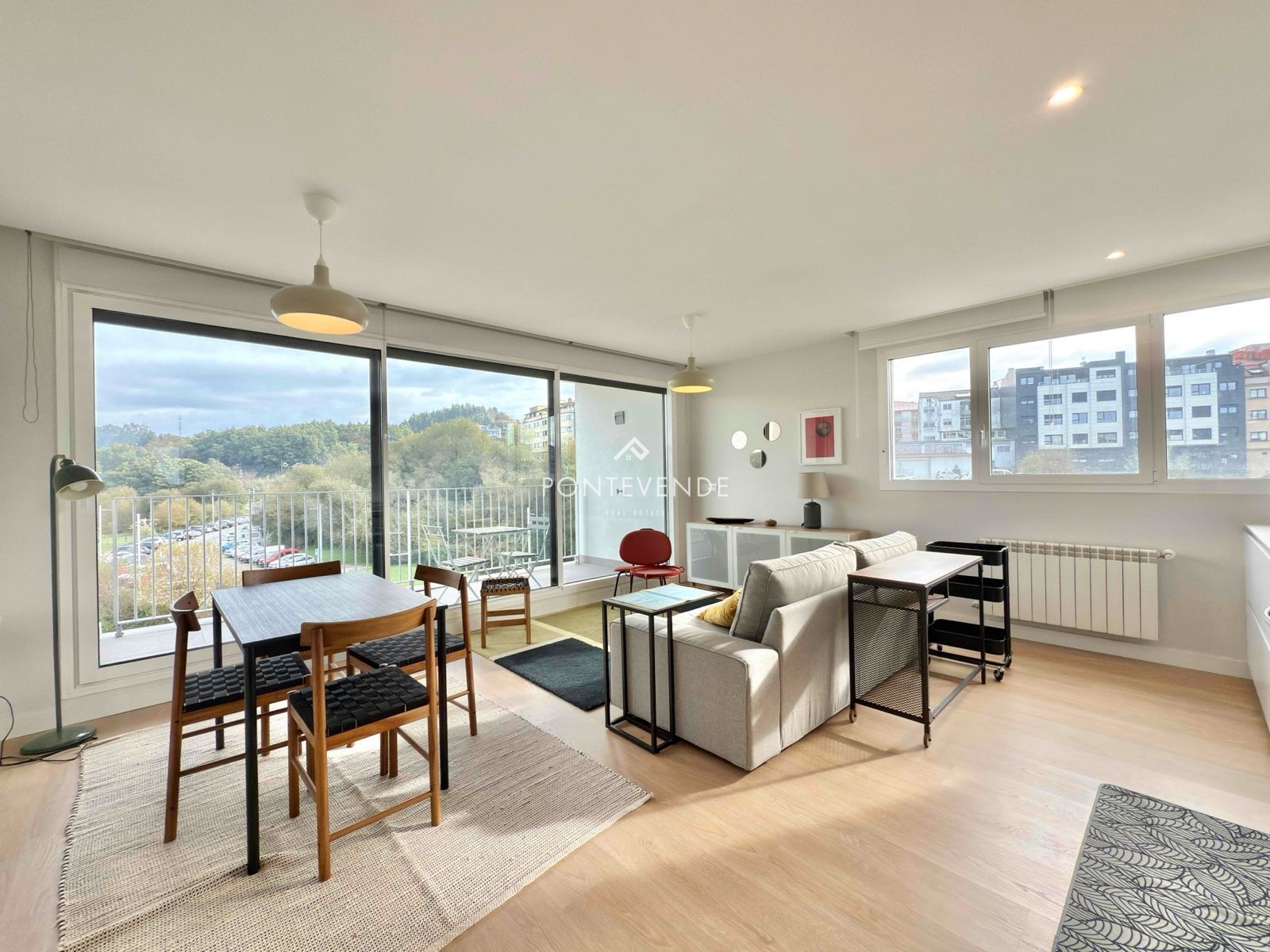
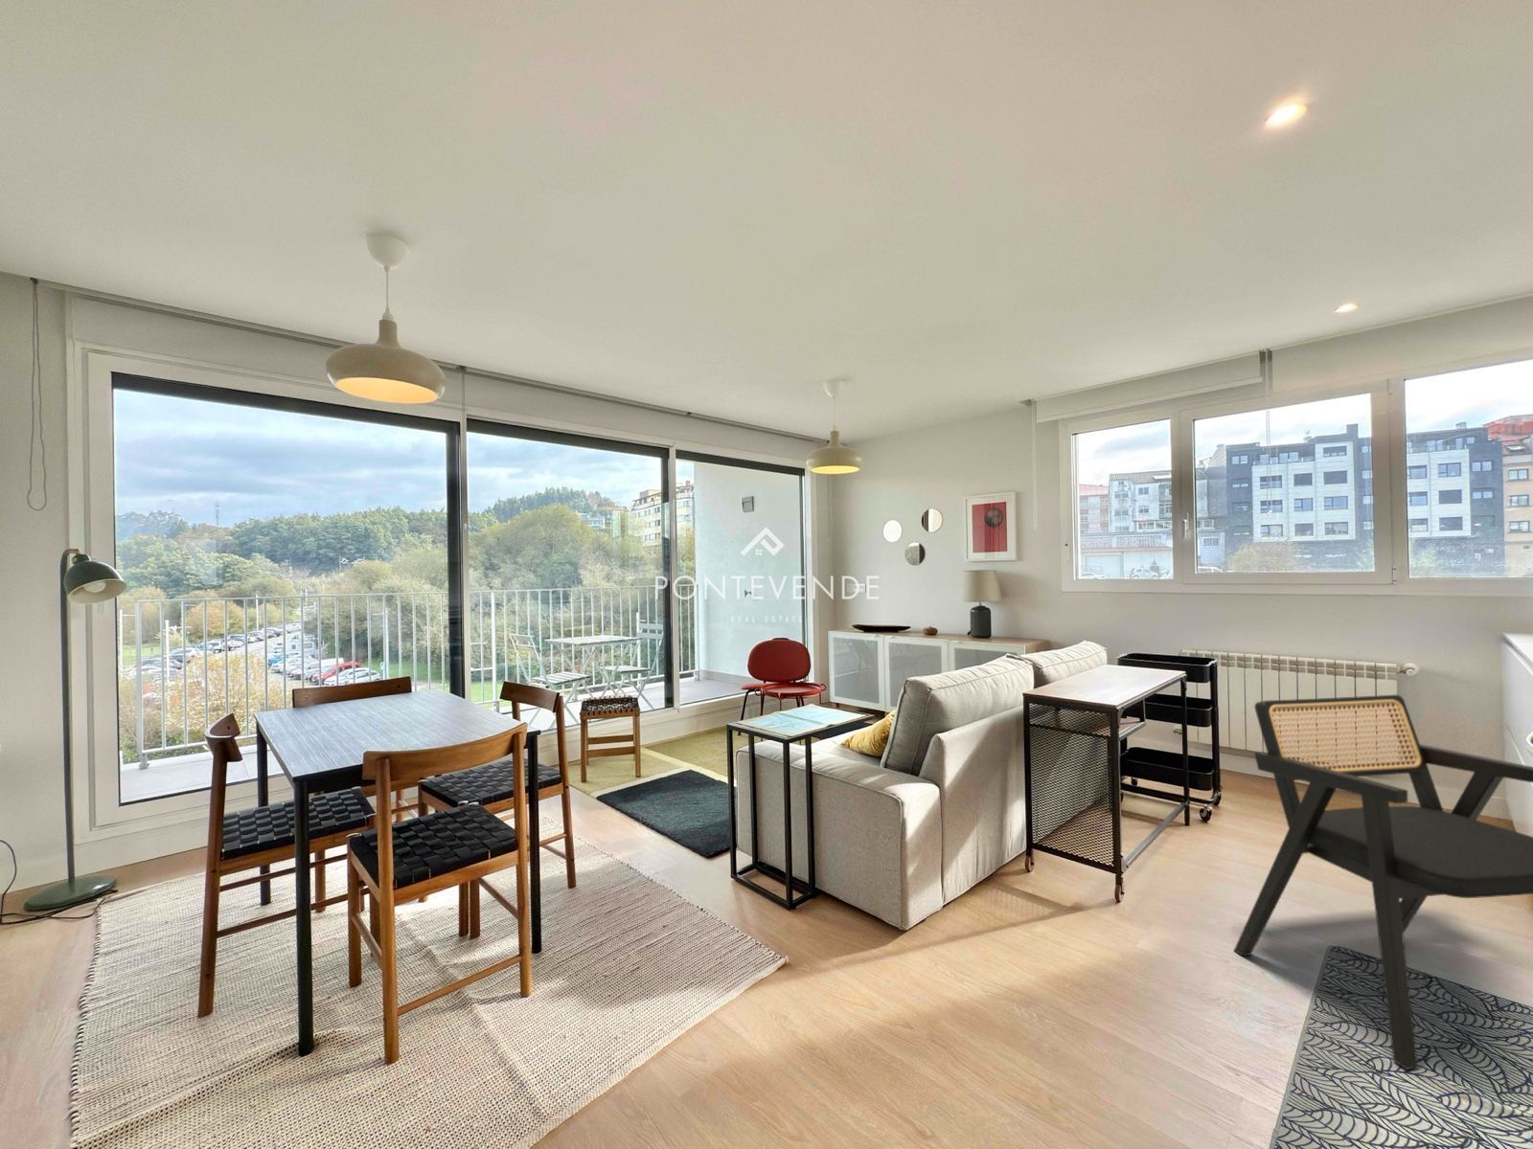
+ armchair [1234,694,1533,1071]
